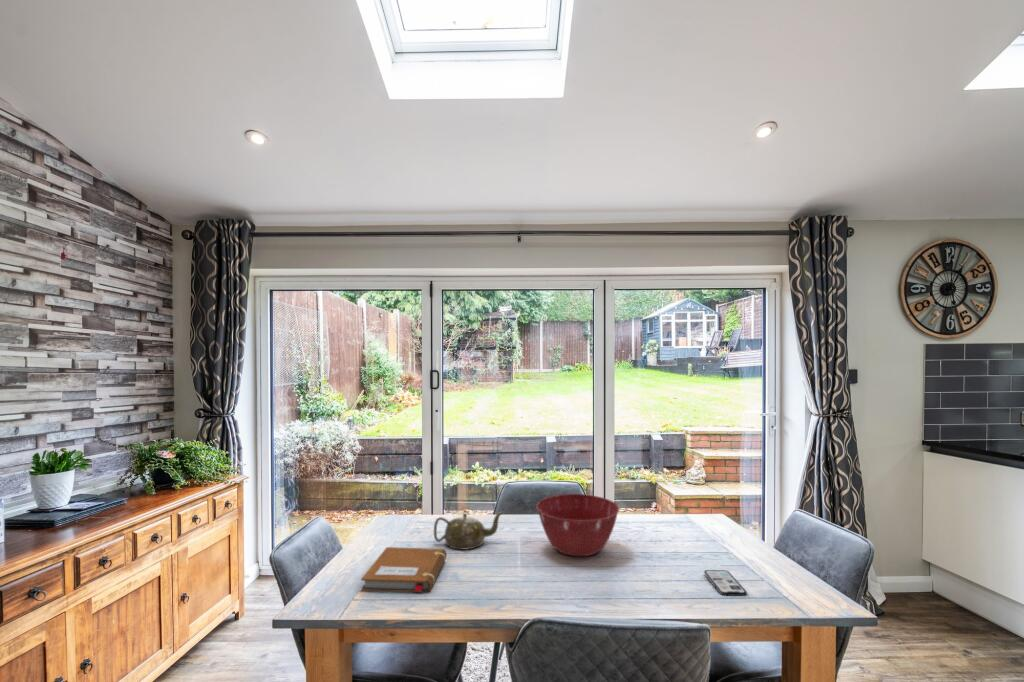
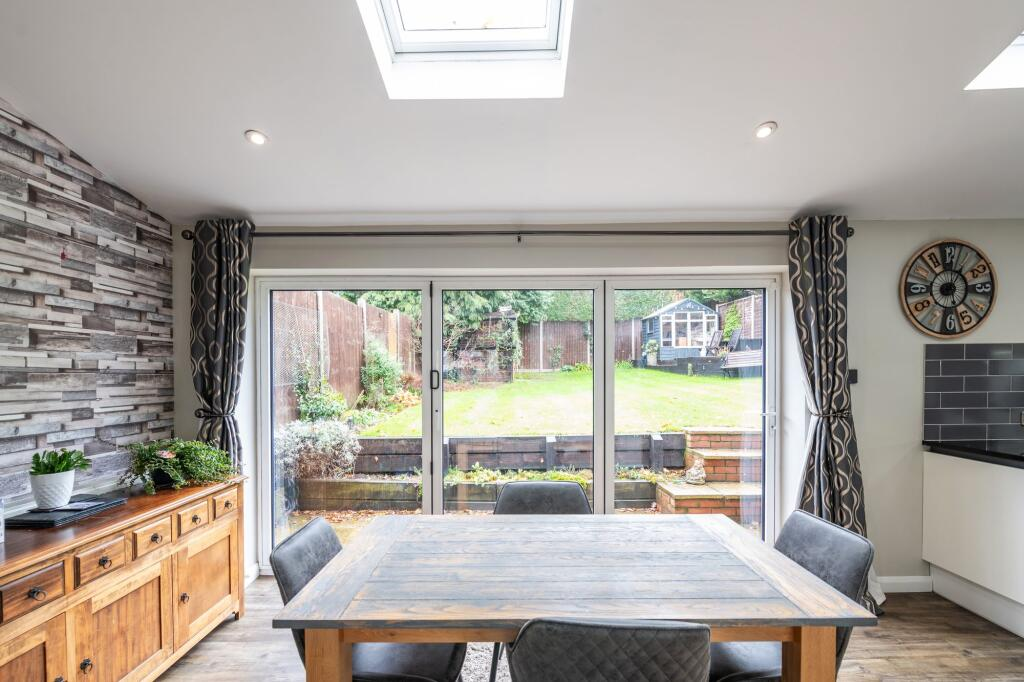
- notebook [360,546,448,593]
- mixing bowl [535,493,620,557]
- teapot [433,511,504,550]
- phone case [703,569,748,597]
